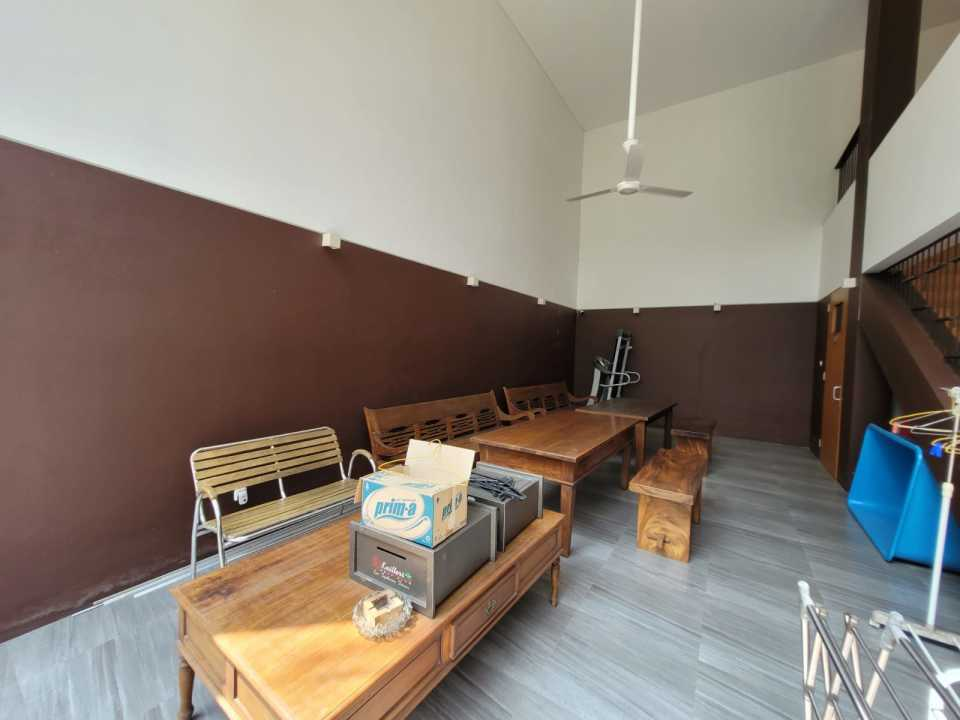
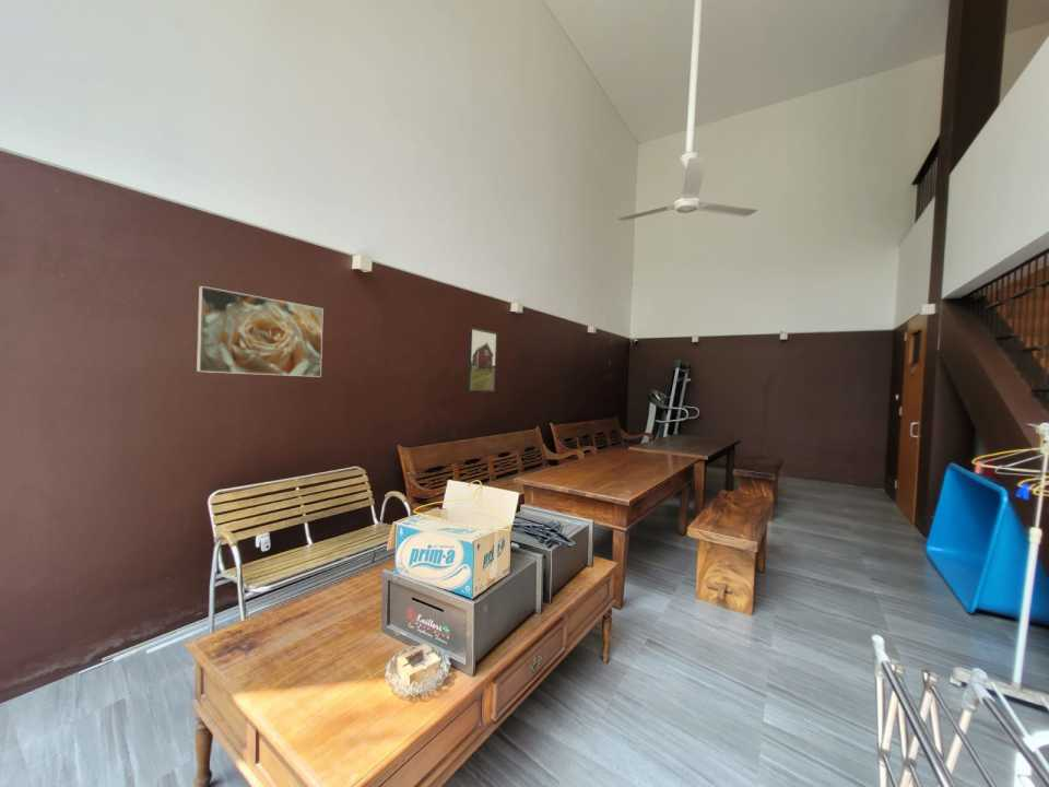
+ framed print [196,285,325,378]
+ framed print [467,327,498,392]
